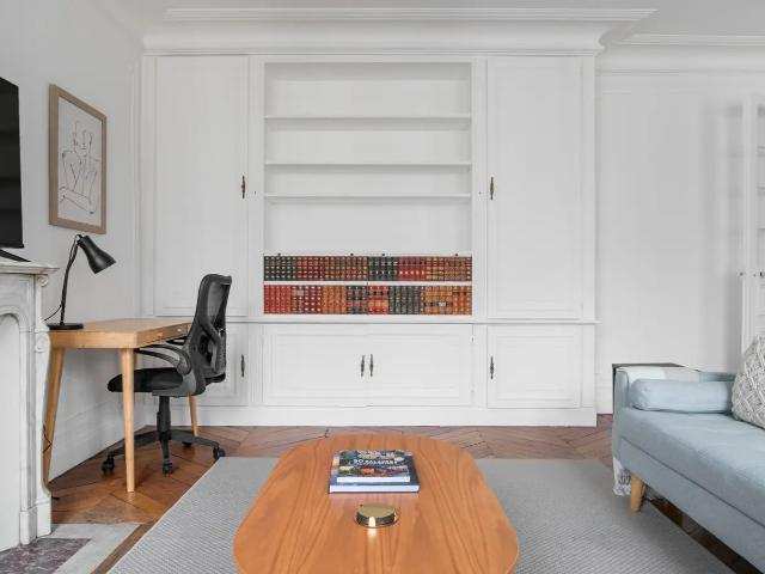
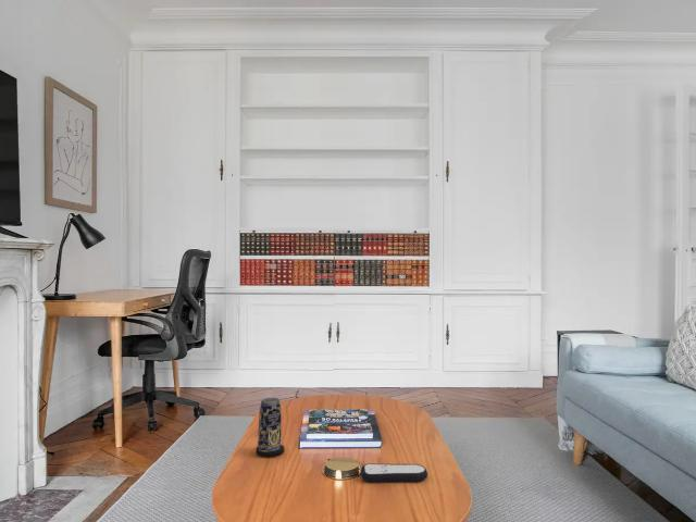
+ candle [254,397,285,458]
+ remote control [360,462,430,483]
